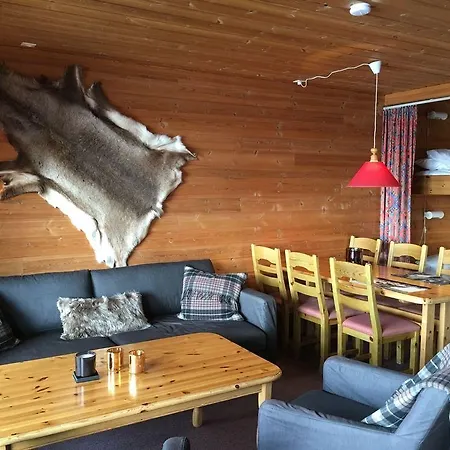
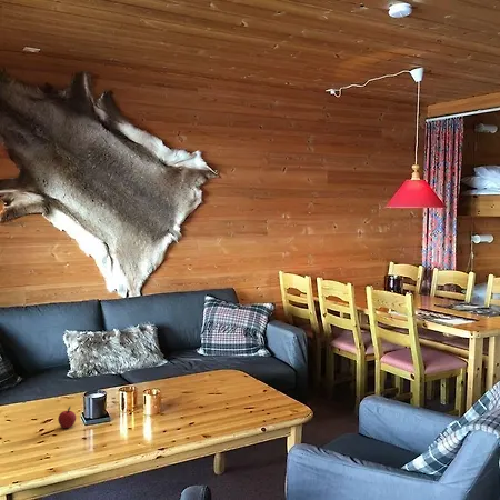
+ apple [57,406,77,429]
